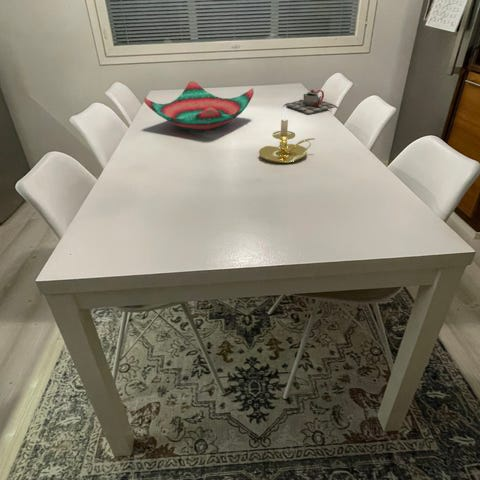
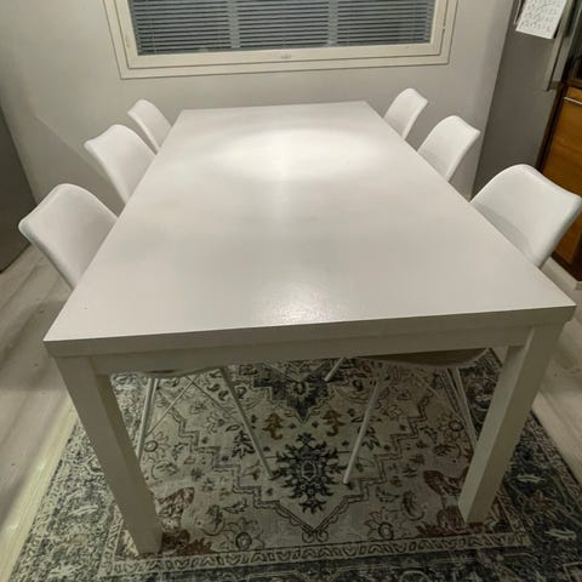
- teapot [282,89,339,116]
- decorative bowl [143,80,255,133]
- candle holder [258,105,316,164]
